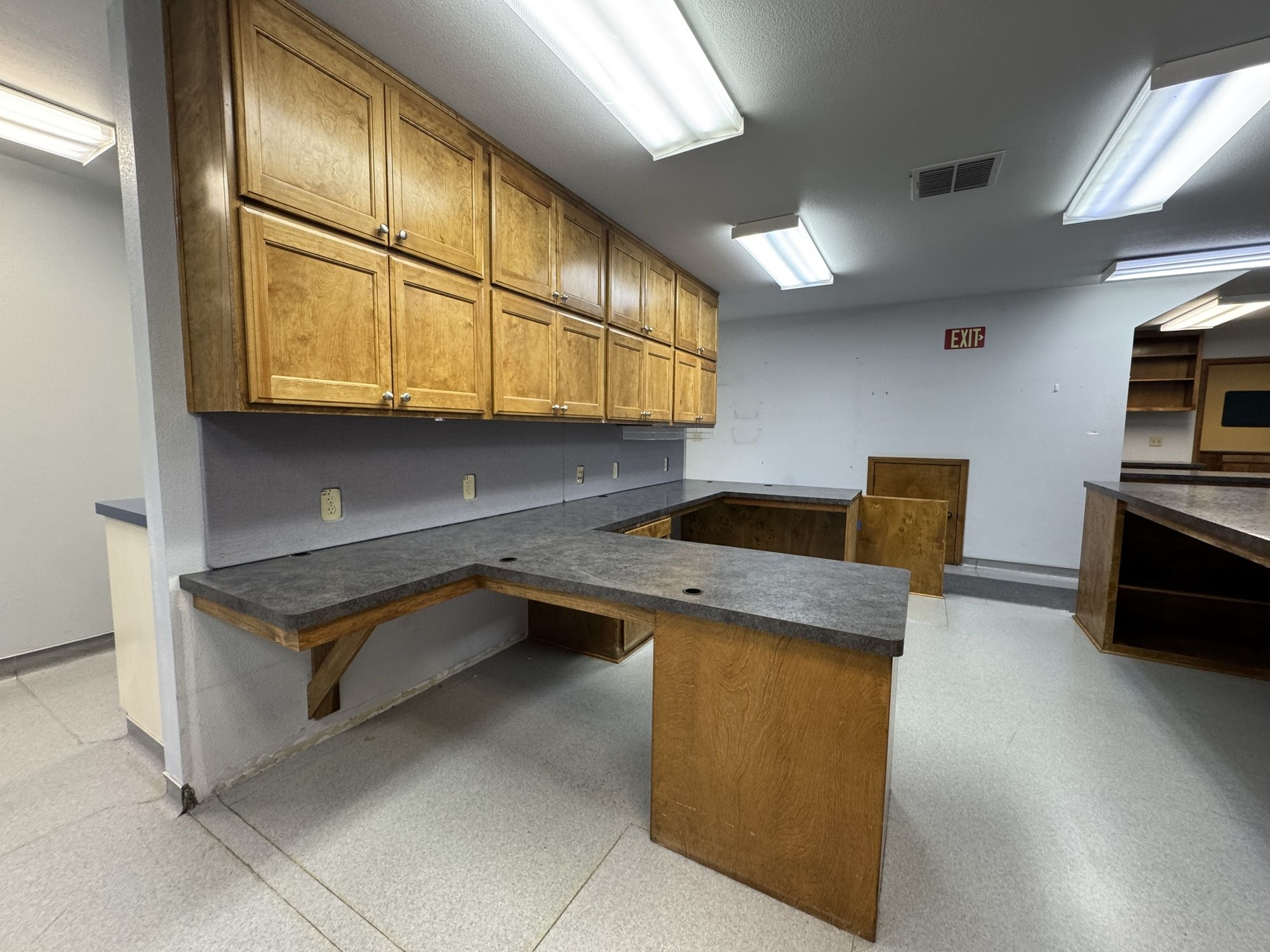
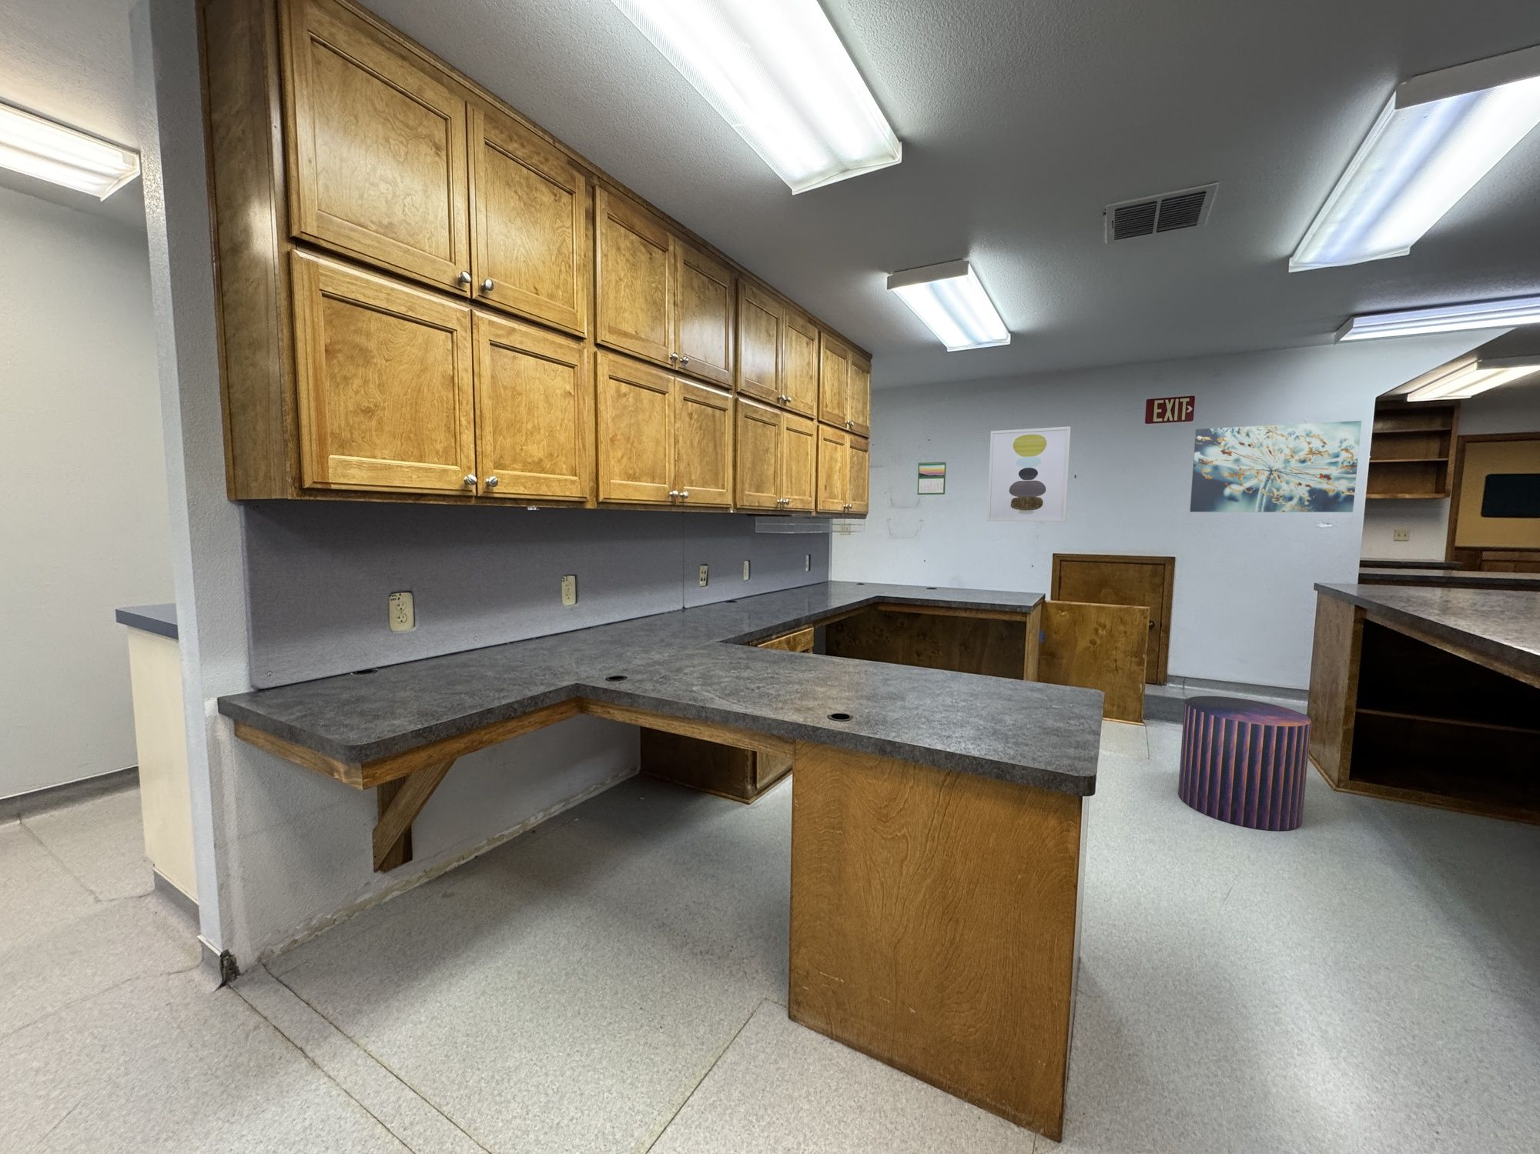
+ stool [1177,696,1312,832]
+ wall art [986,425,1072,522]
+ calendar [917,461,947,496]
+ wall art [1188,421,1362,513]
